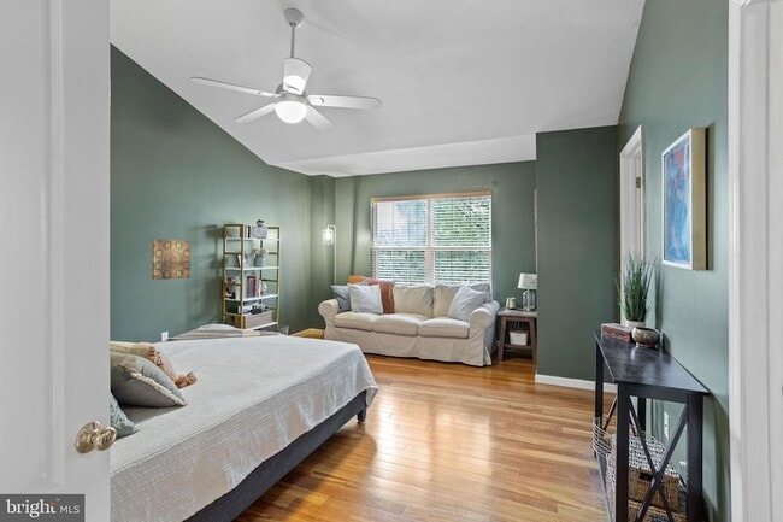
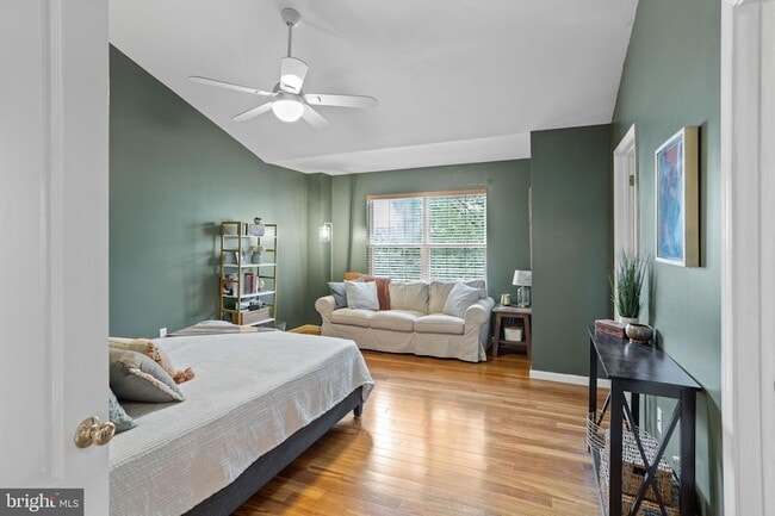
- wall art [151,239,192,281]
